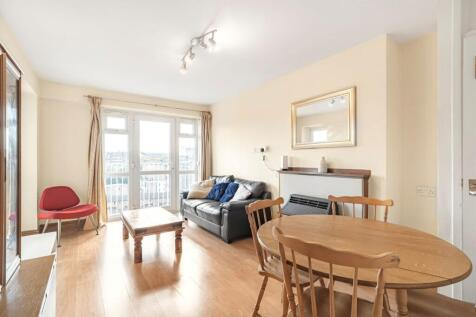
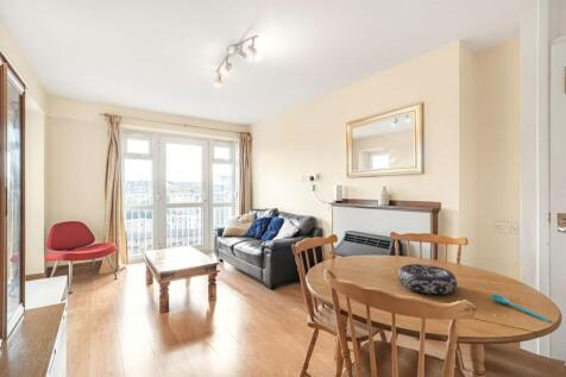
+ spoon [490,293,553,323]
+ decorative bowl [397,263,458,295]
